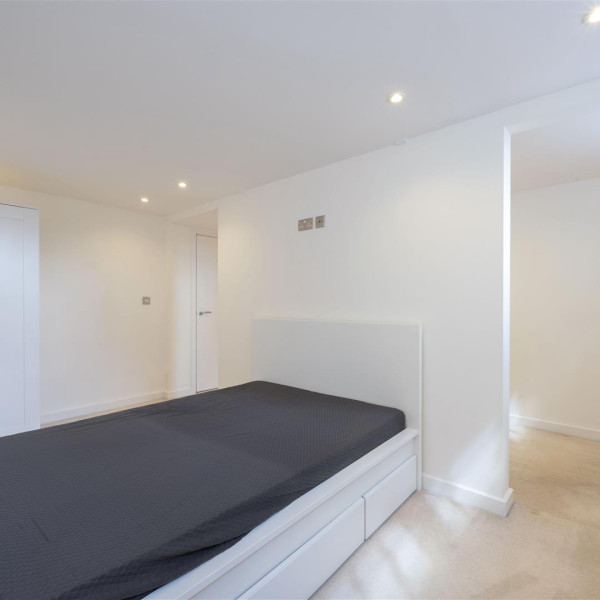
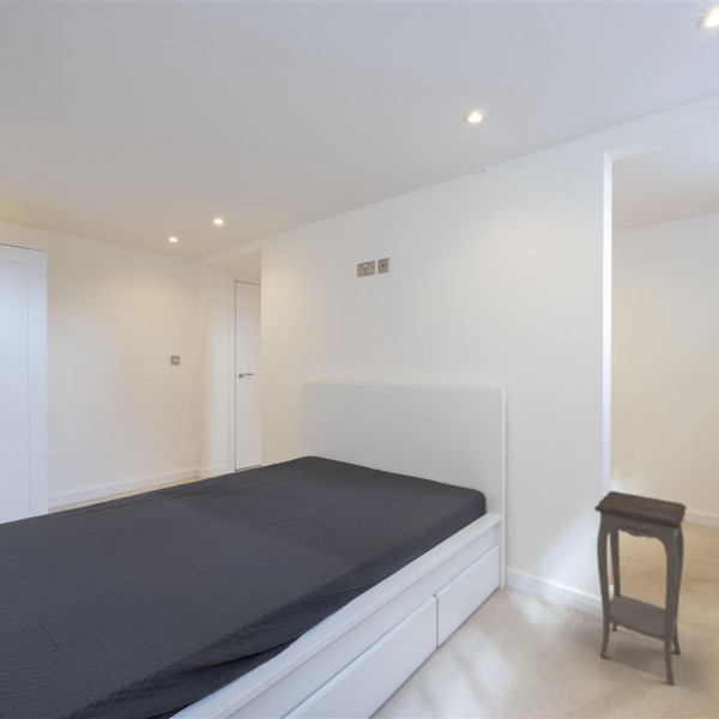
+ accent table [593,490,688,687]
